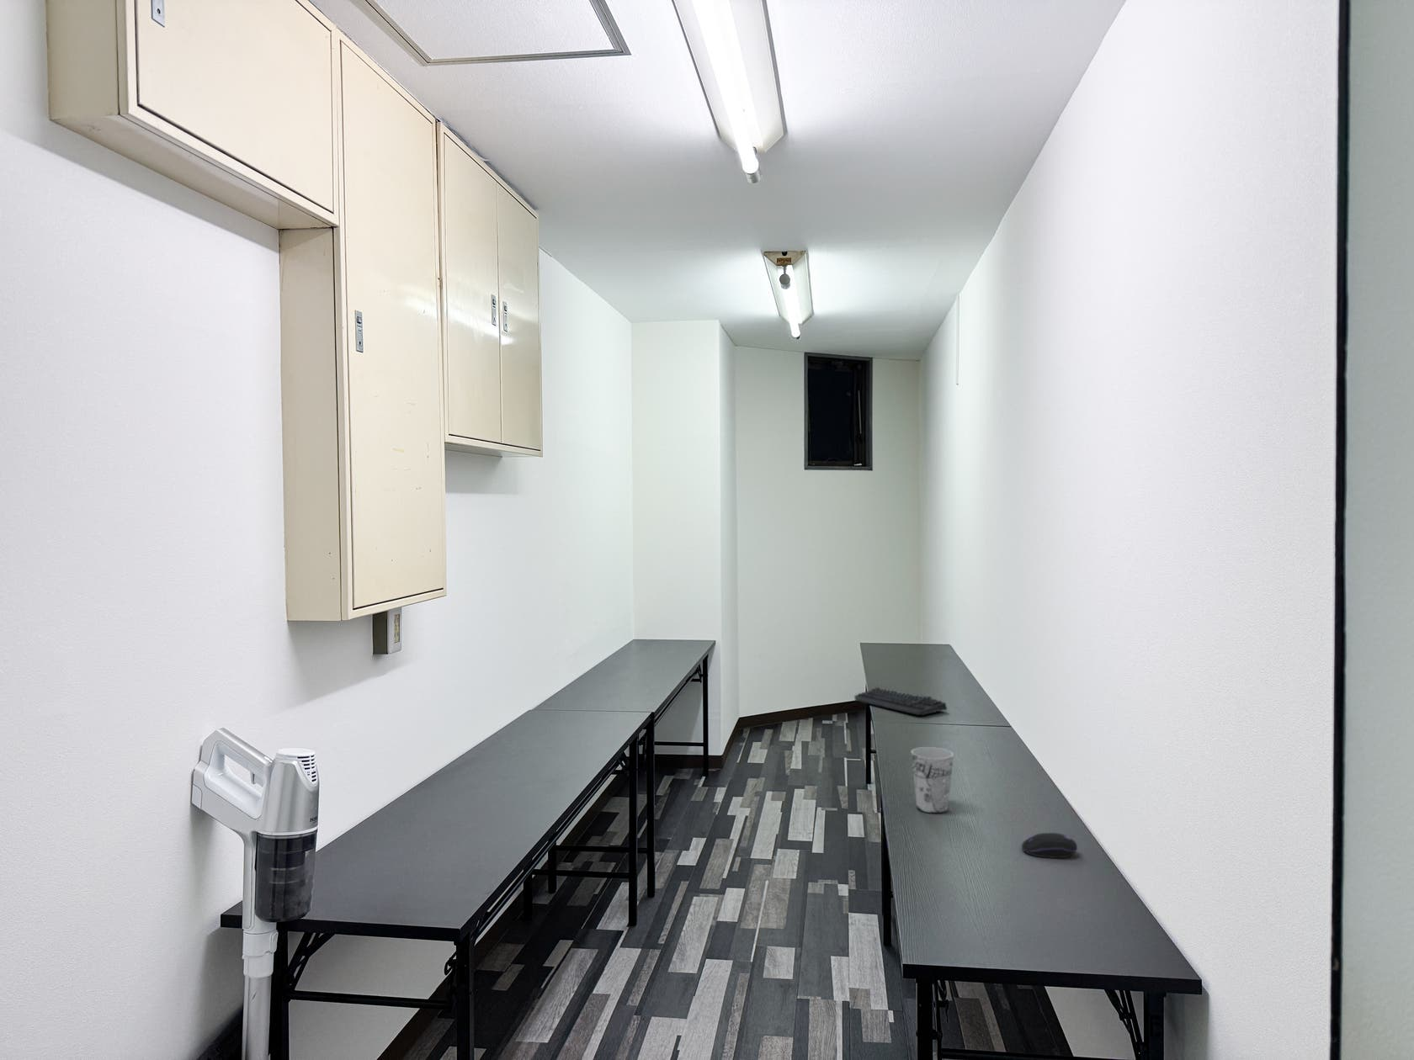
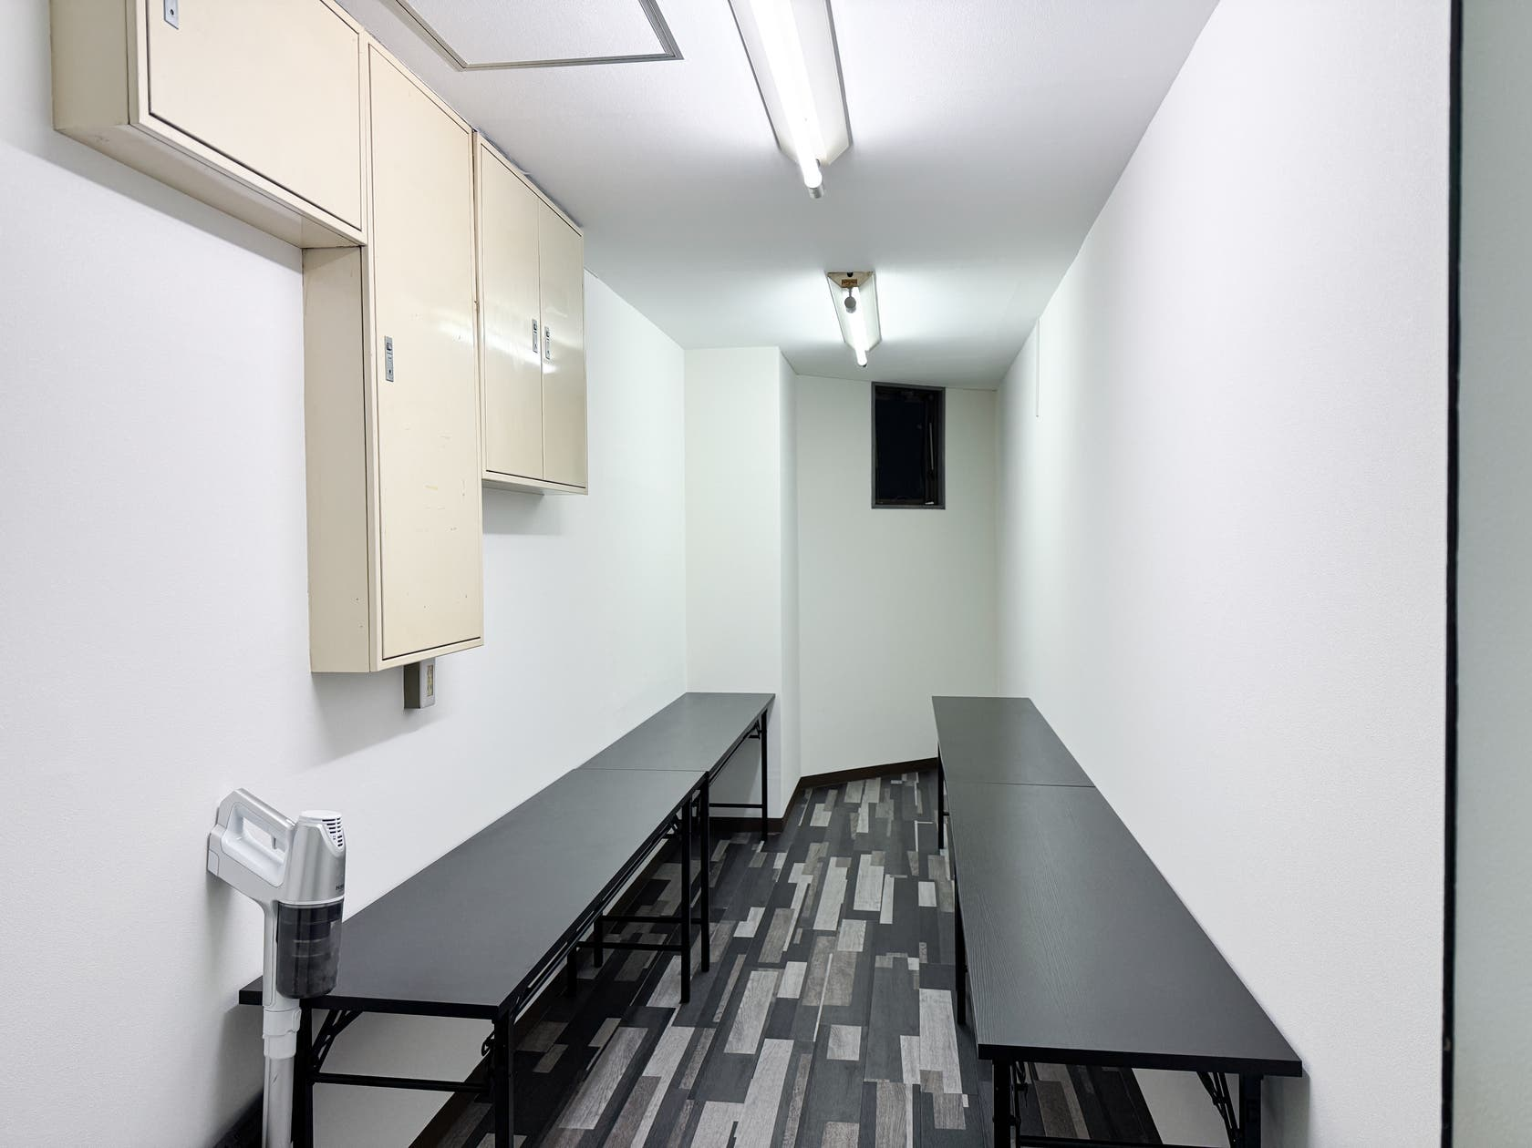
- cup [911,746,954,814]
- keyboard [854,687,947,716]
- computer mouse [1021,832,1078,858]
